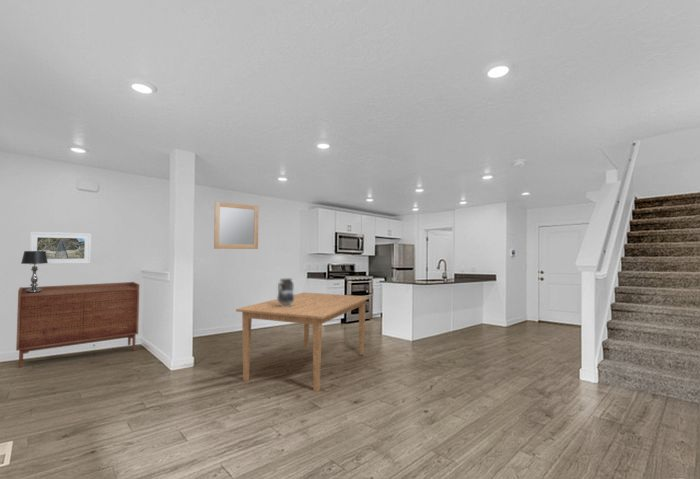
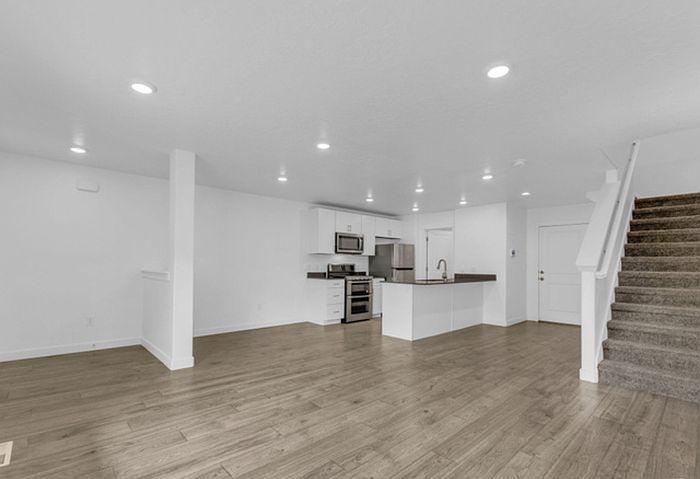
- dining table [235,291,371,392]
- sideboard [15,281,140,369]
- table lamp [20,250,48,293]
- home mirror [213,201,260,250]
- ceramic jug [276,277,295,307]
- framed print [29,231,92,266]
